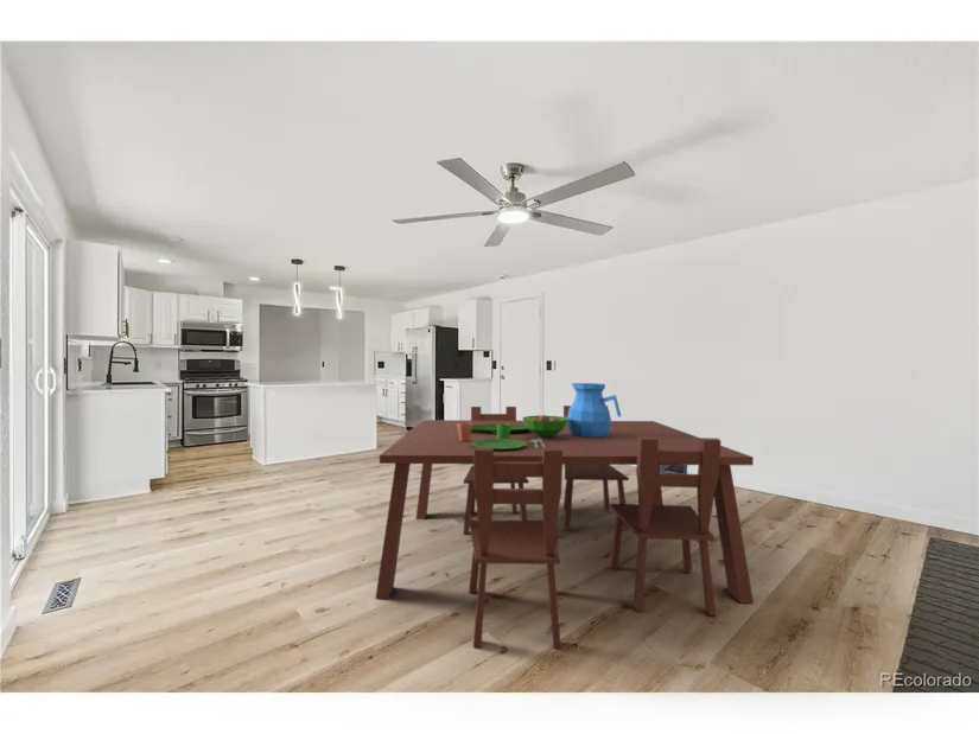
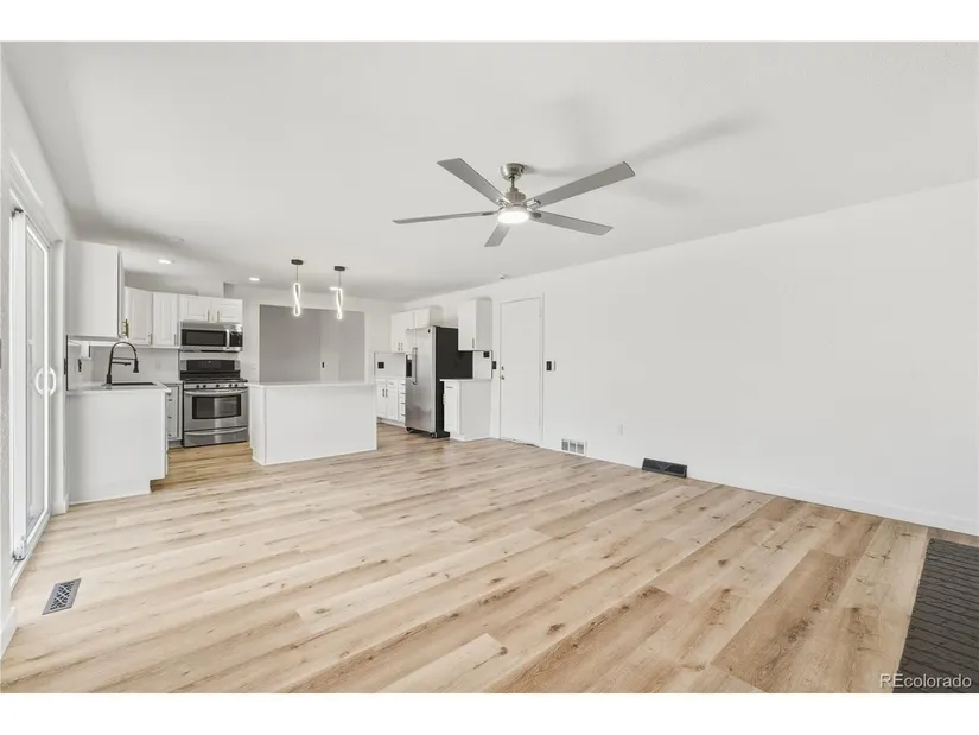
- dining table [374,382,755,650]
